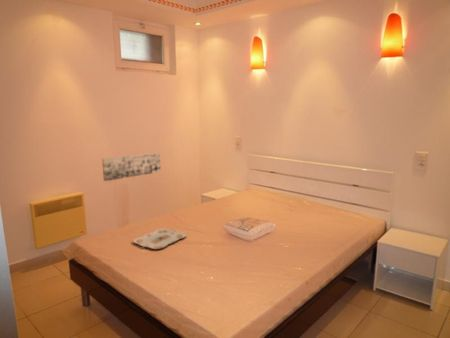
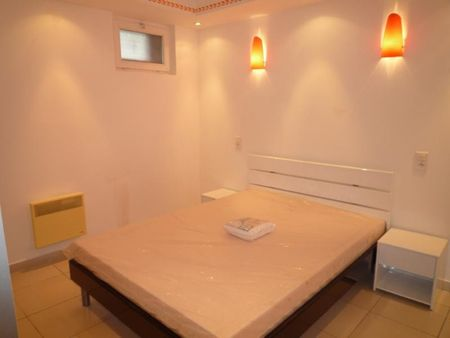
- wall art [101,151,162,182]
- serving tray [132,228,187,250]
